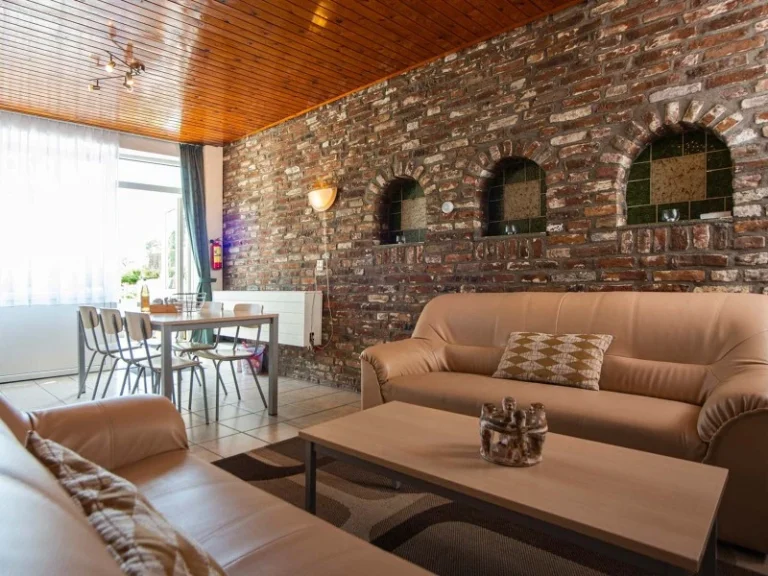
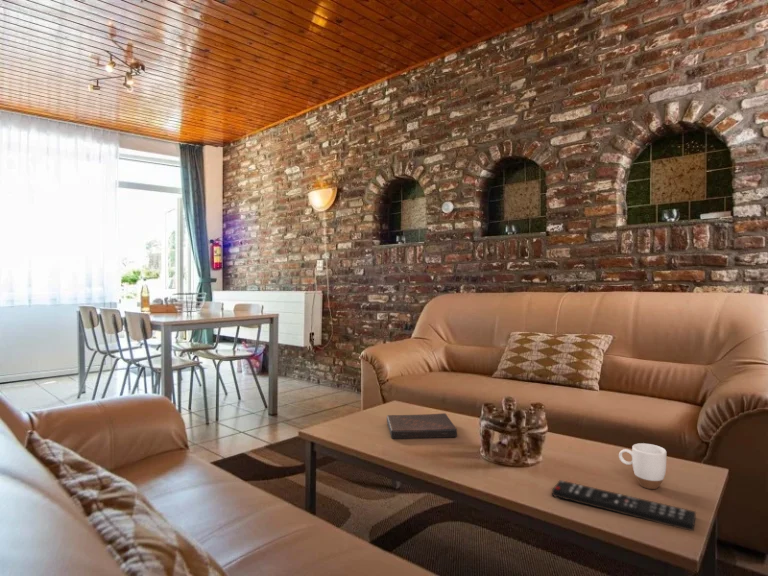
+ remote control [551,479,697,532]
+ book [386,412,458,440]
+ mug [618,442,667,490]
